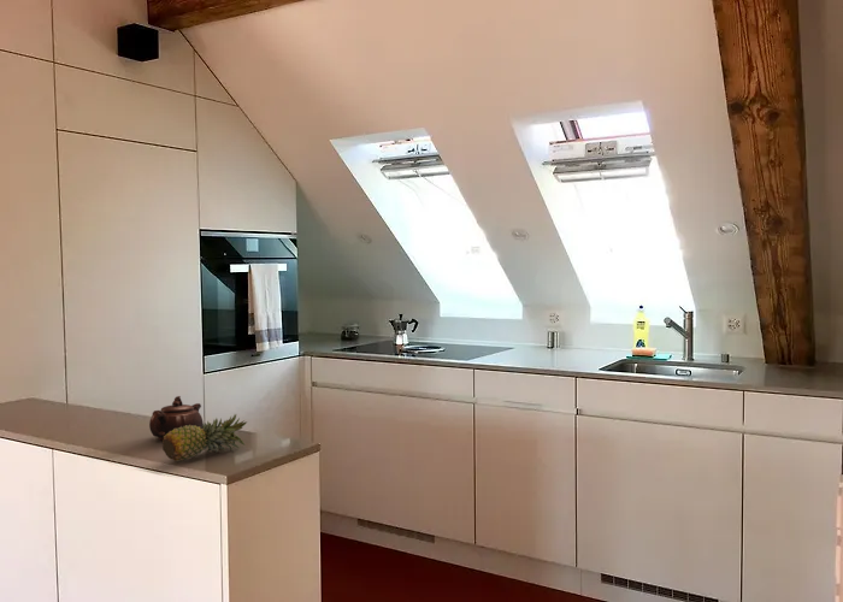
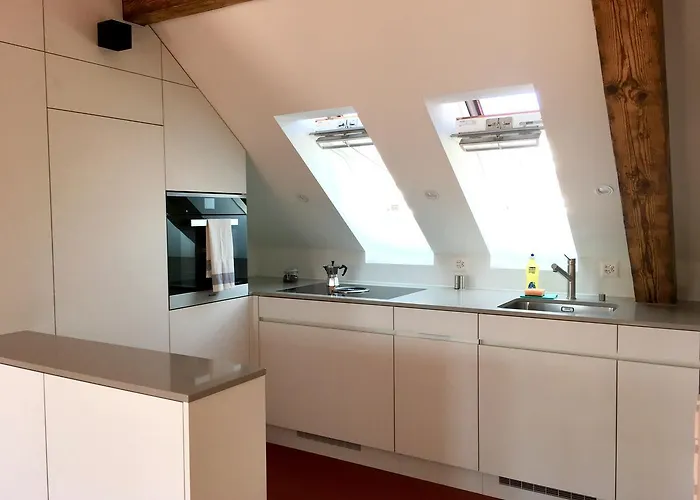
- teapot [148,395,205,441]
- fruit [161,414,248,462]
